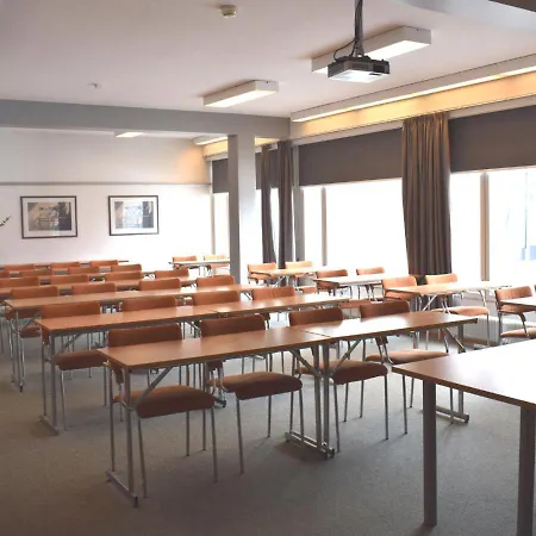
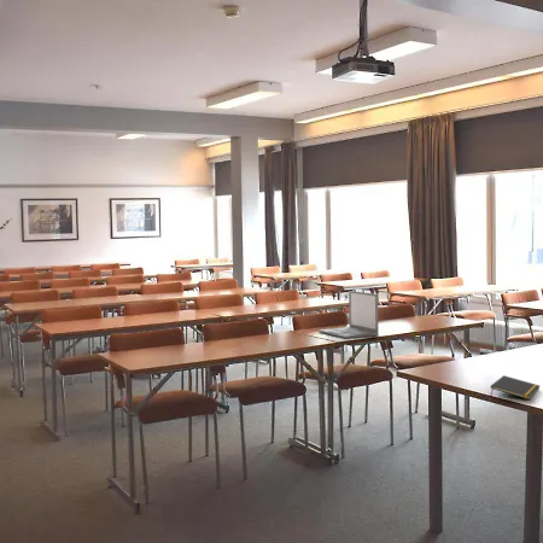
+ laptop [317,290,380,339]
+ notepad [490,374,541,401]
